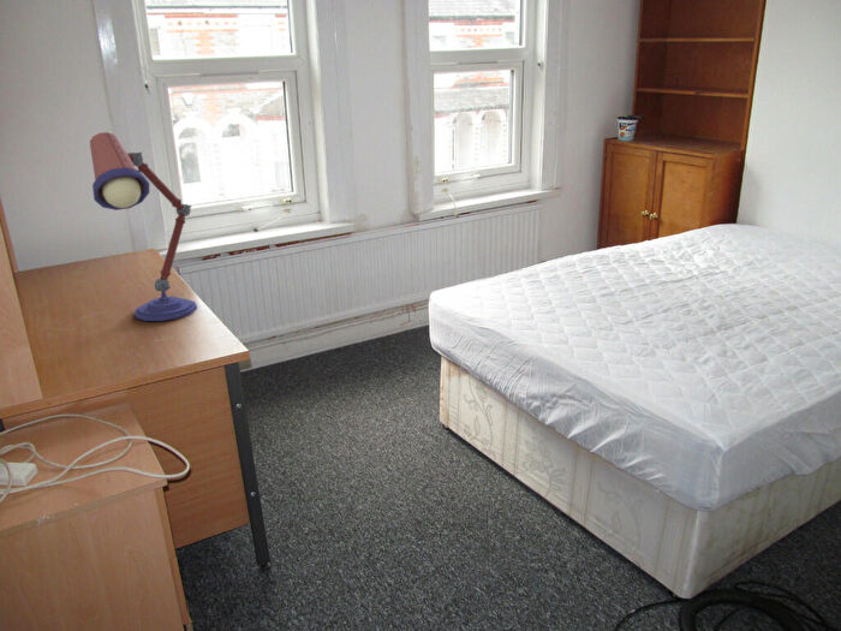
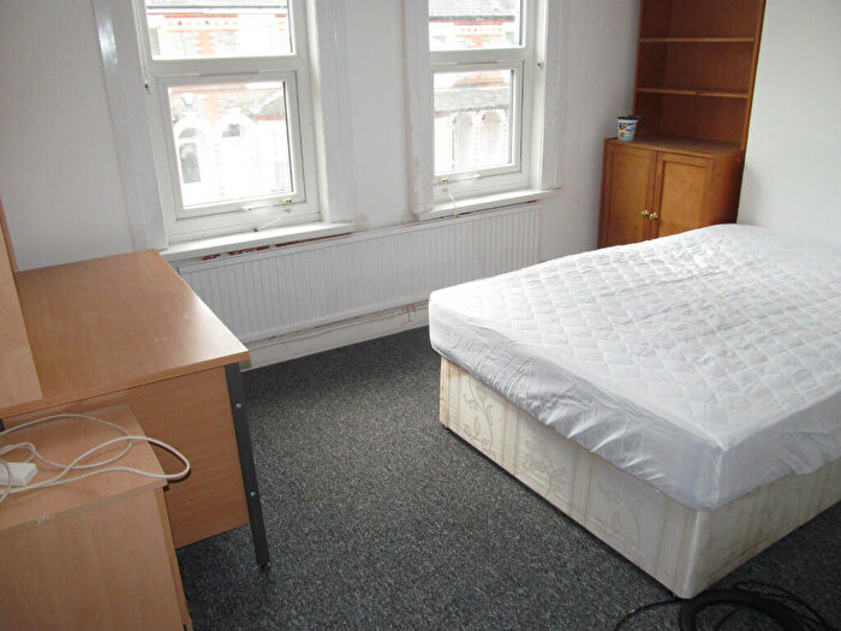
- desk lamp [89,131,198,322]
